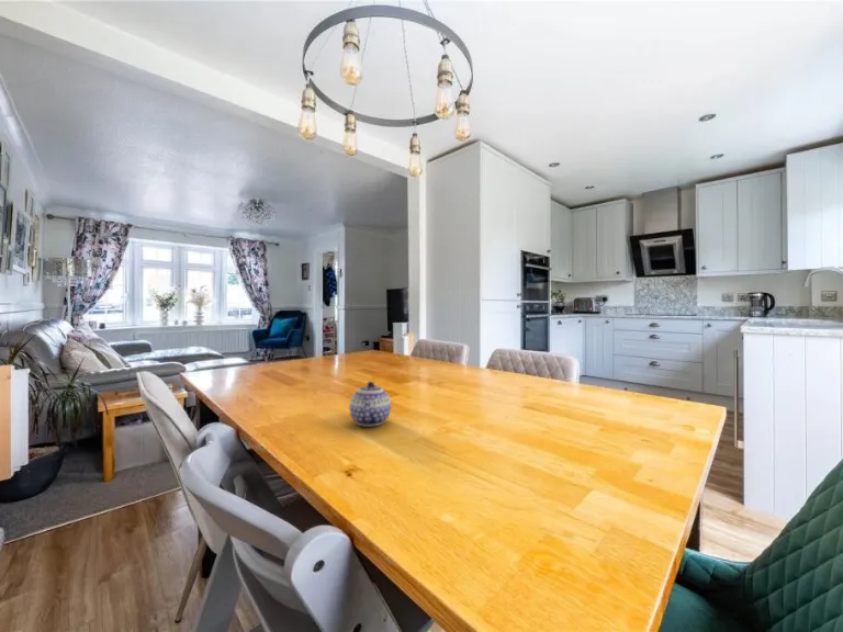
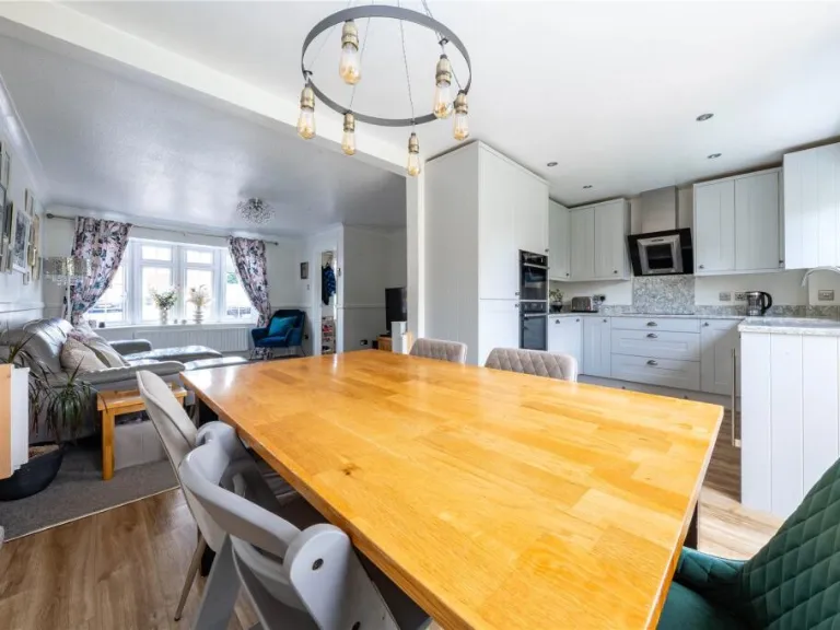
- teapot [348,381,392,427]
